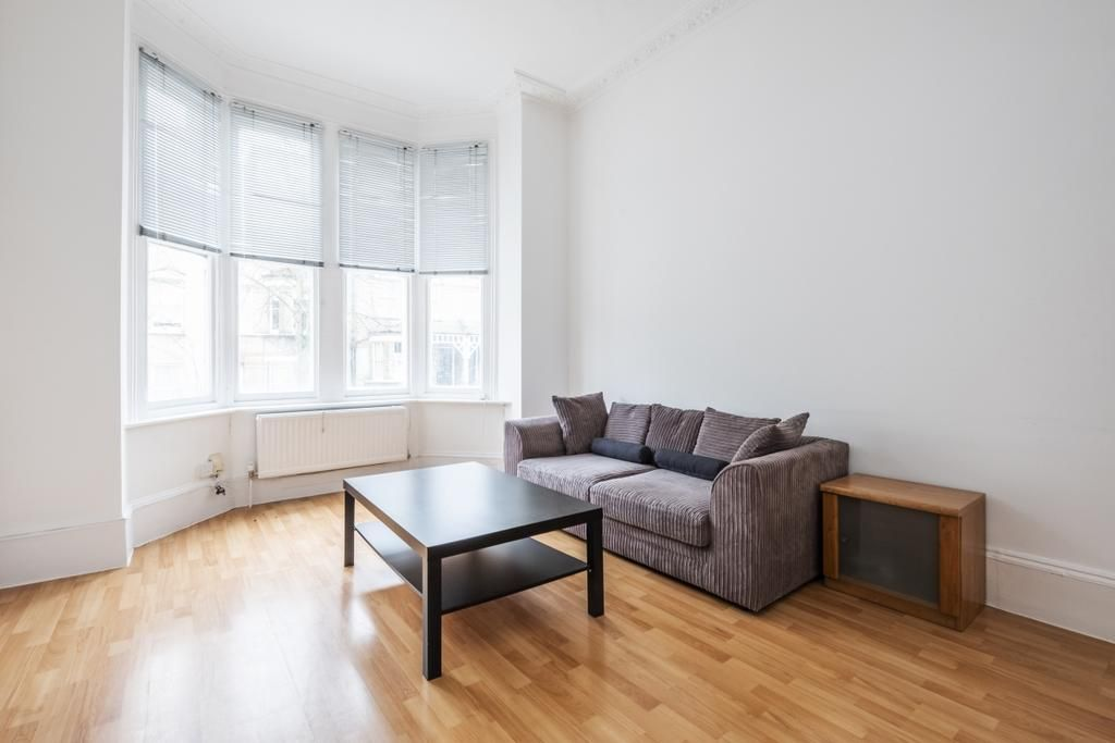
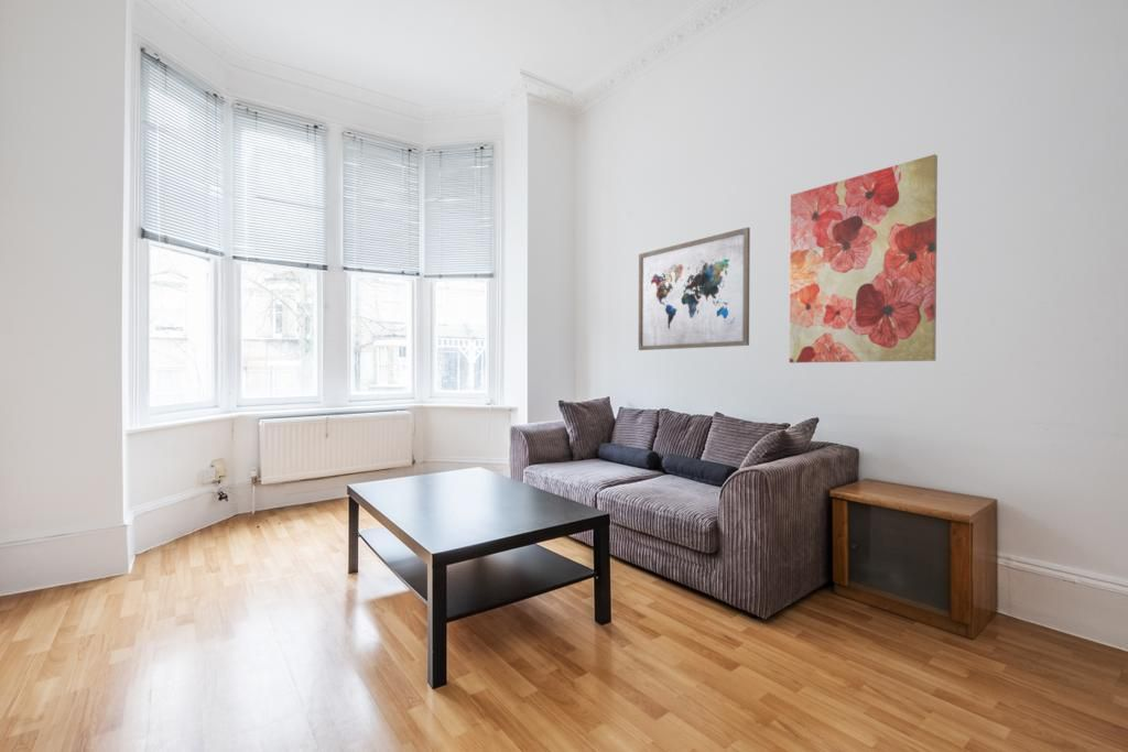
+ wall art [789,153,939,363]
+ wall art [638,227,751,351]
